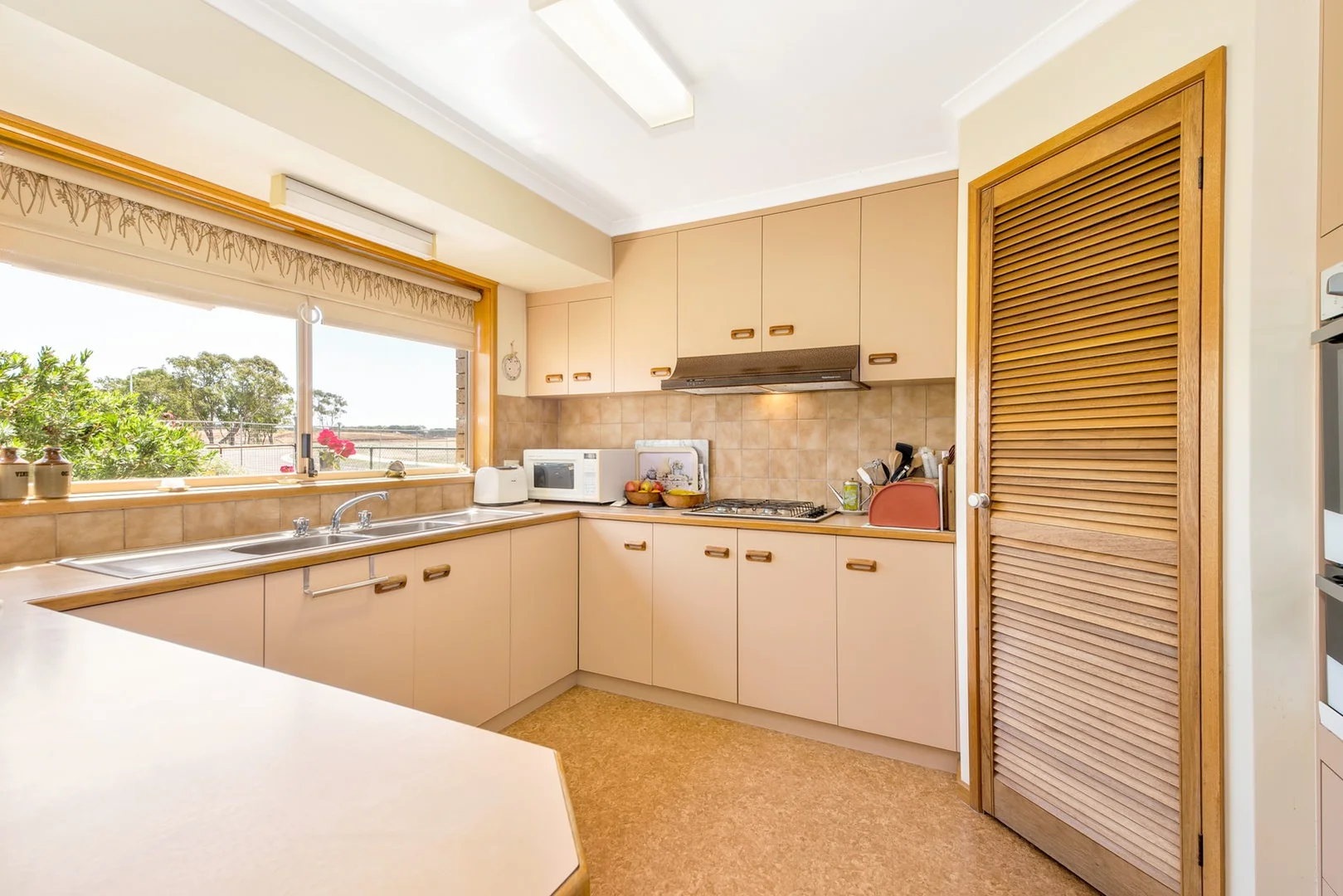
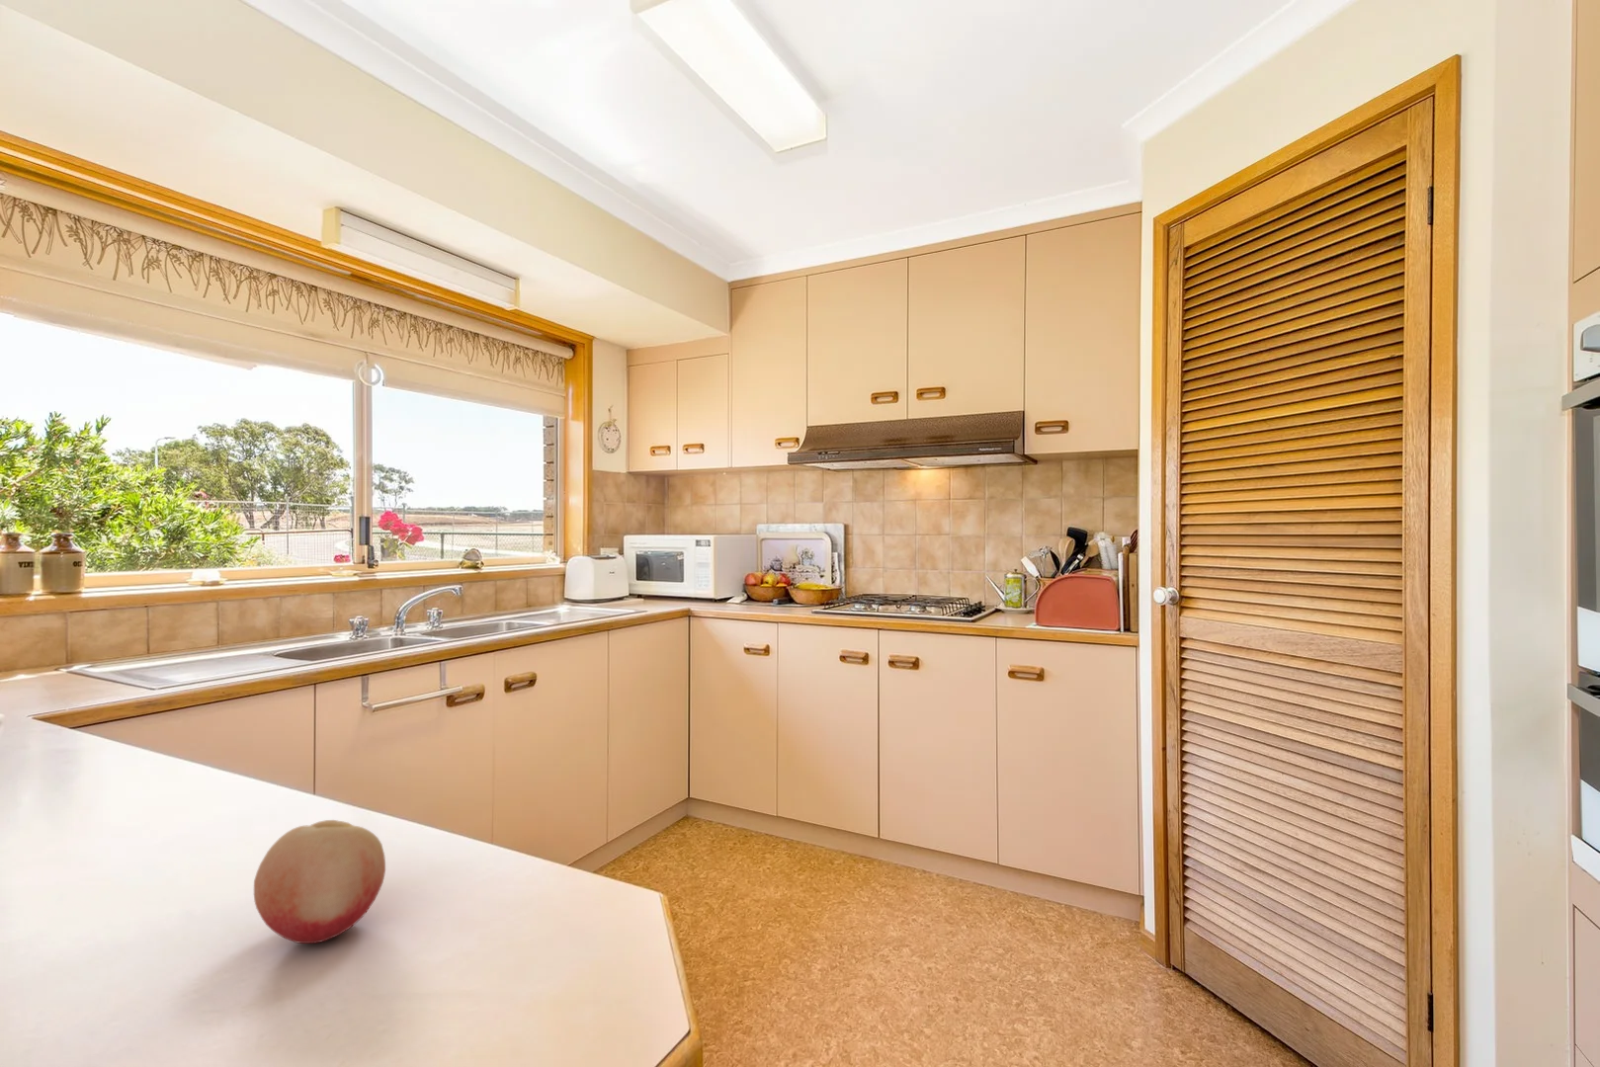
+ fruit [253,819,386,944]
